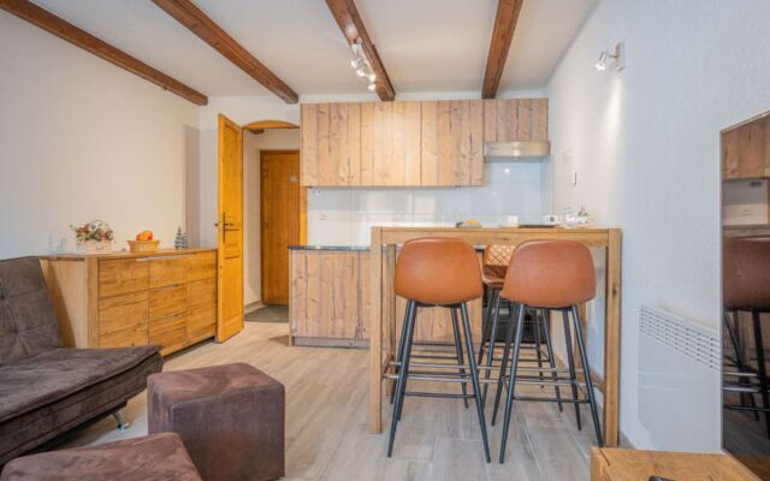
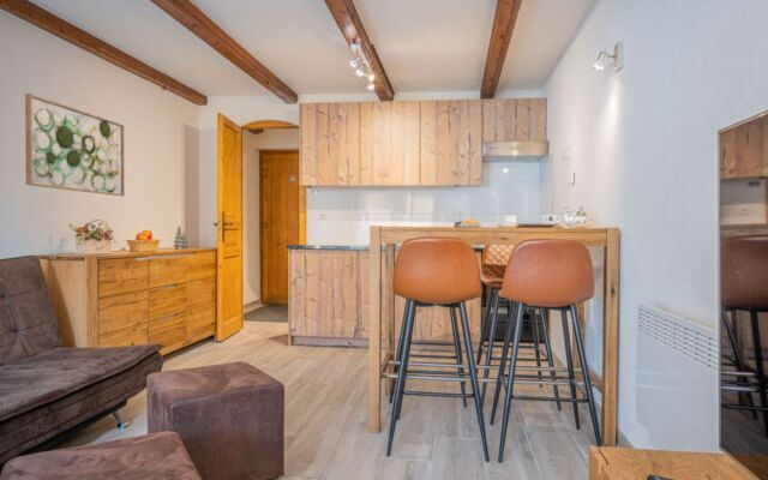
+ wall art [24,92,126,197]
